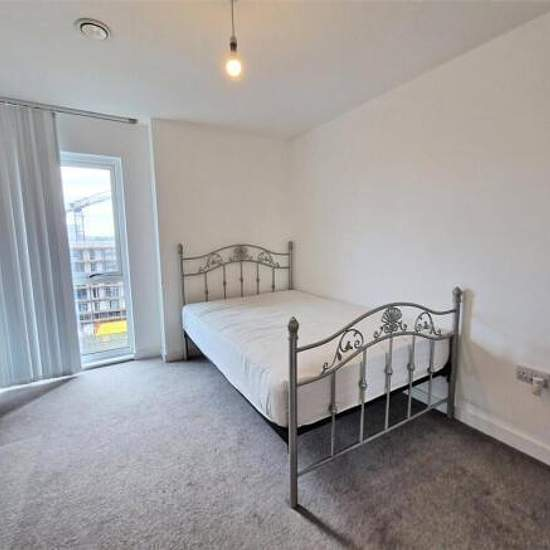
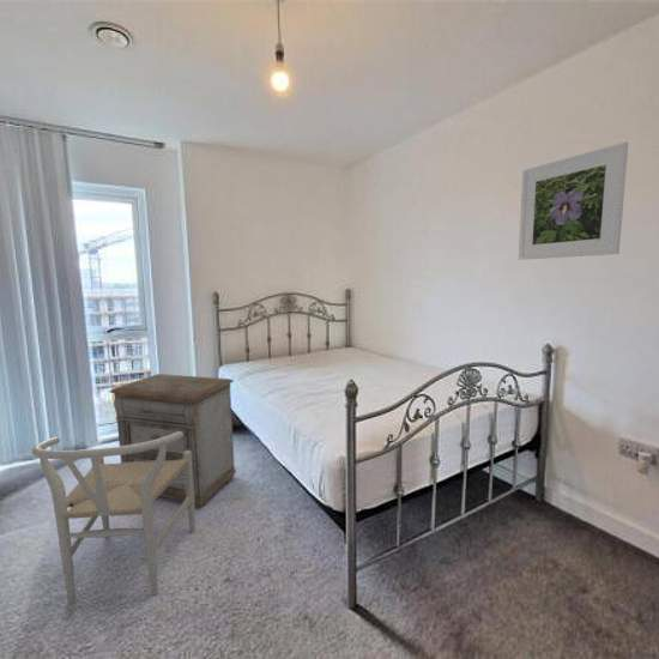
+ chair [30,431,197,603]
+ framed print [518,141,629,261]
+ nightstand [108,373,237,509]
